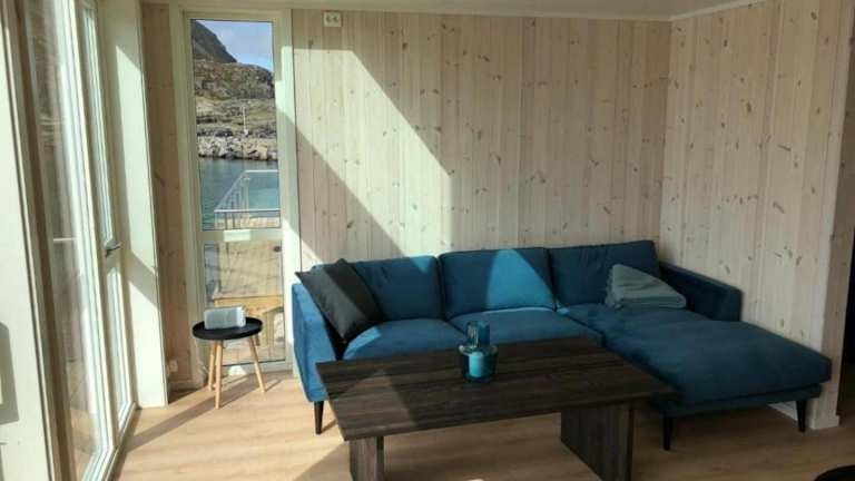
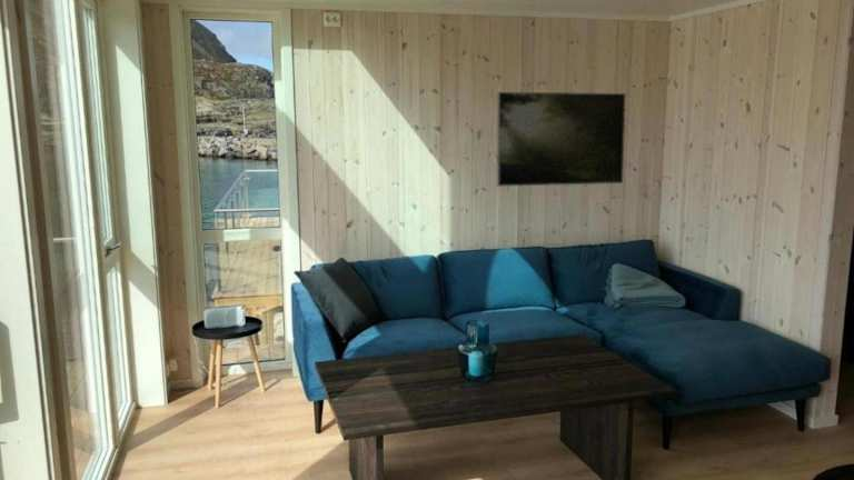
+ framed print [496,91,627,188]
